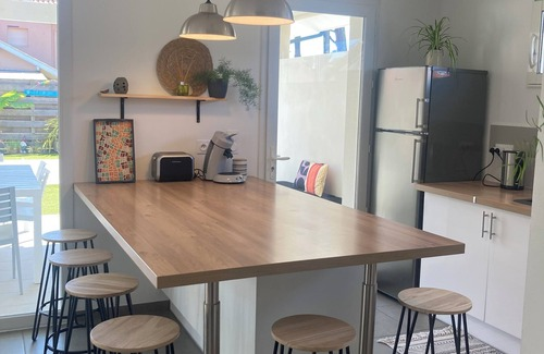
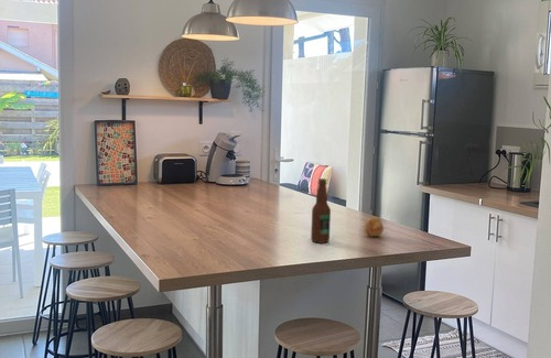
+ bottle [310,177,332,245]
+ fruit [363,216,385,237]
